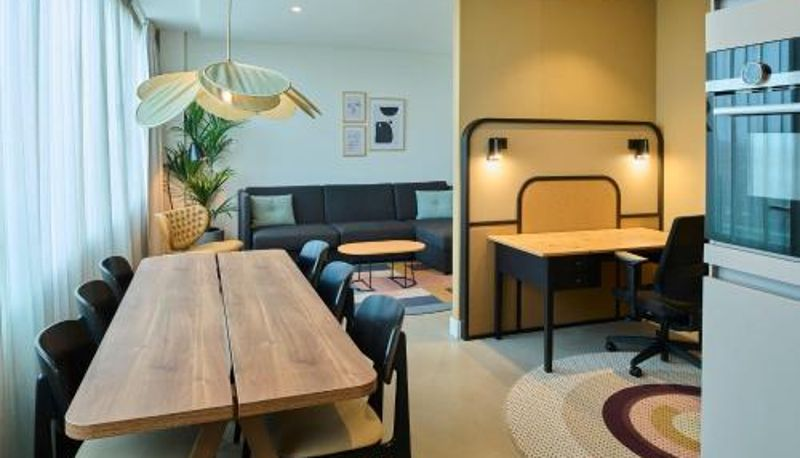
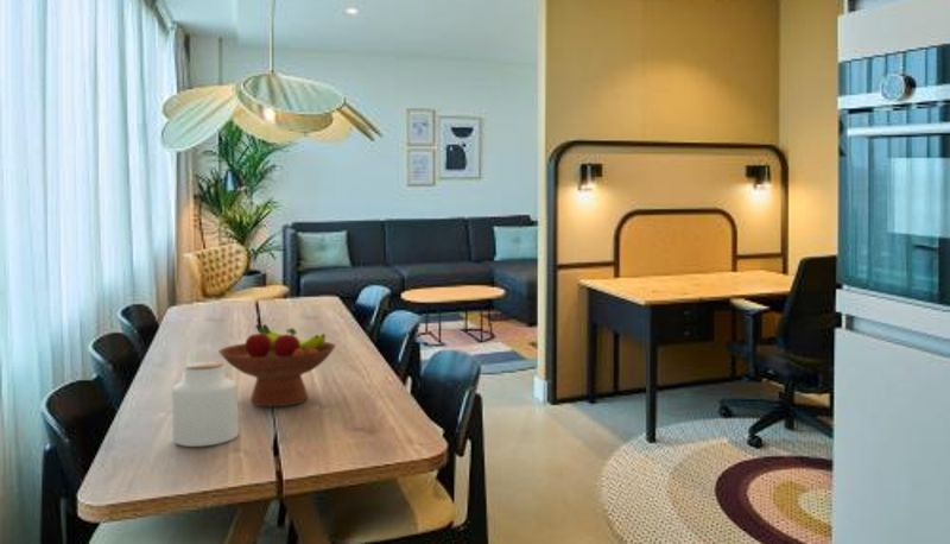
+ jar [171,360,240,448]
+ fruit bowl [217,323,337,407]
